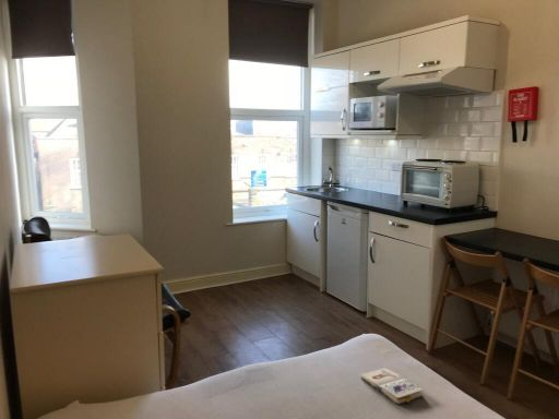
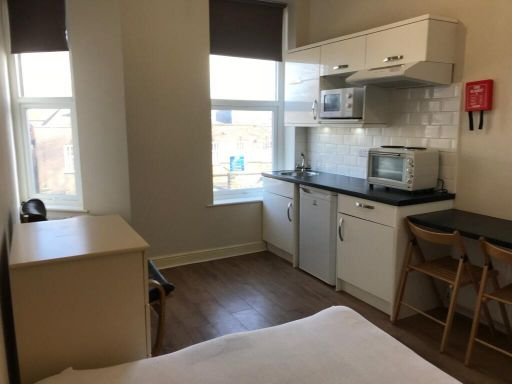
- paperback book [360,367,424,405]
